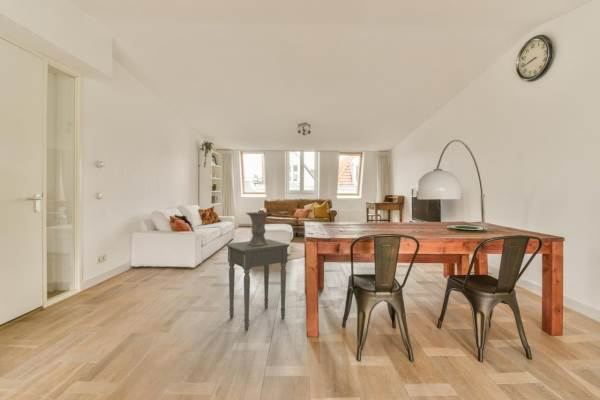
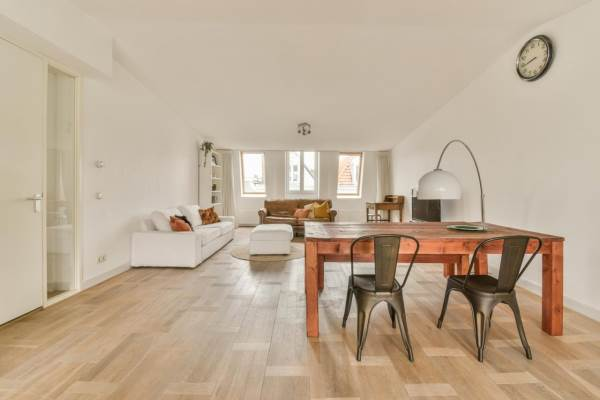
- side table [224,238,291,331]
- vase [245,211,272,245]
